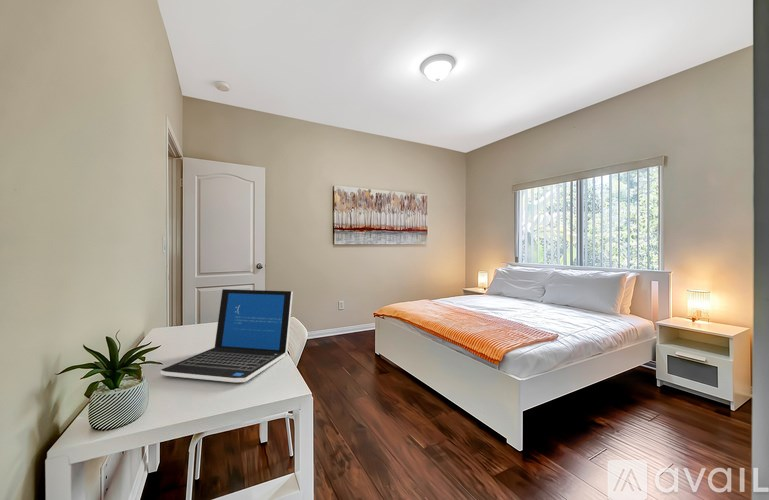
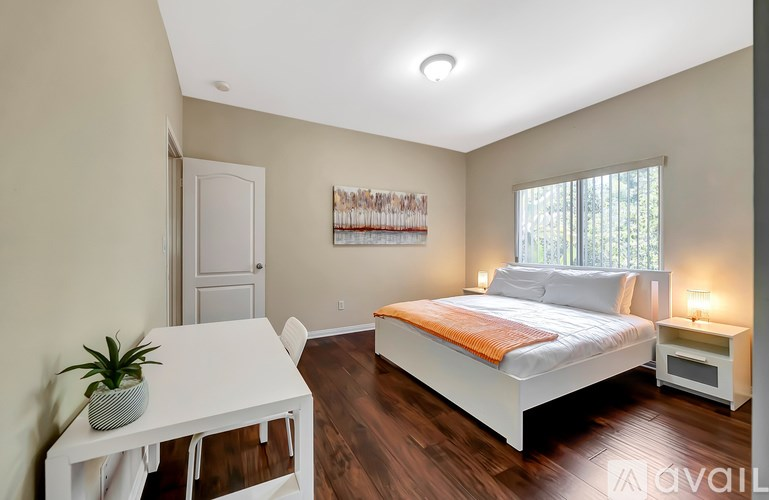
- laptop [159,288,294,383]
